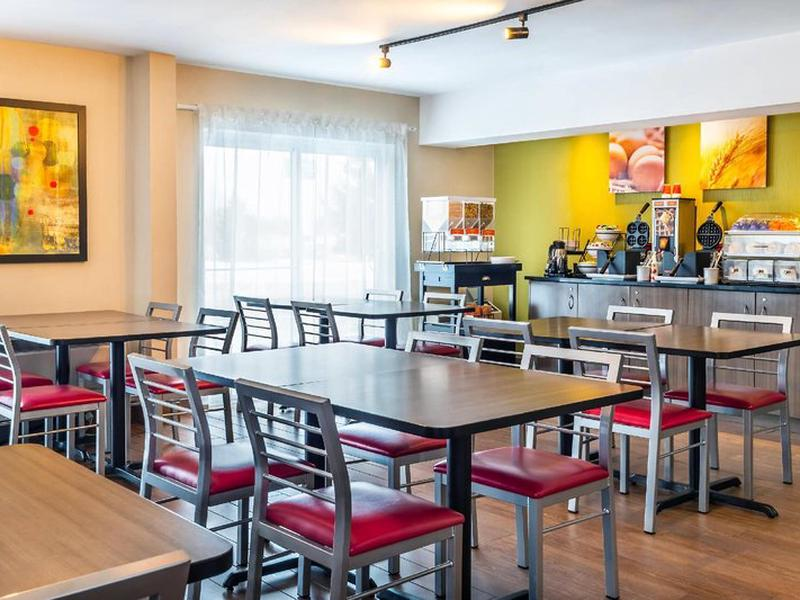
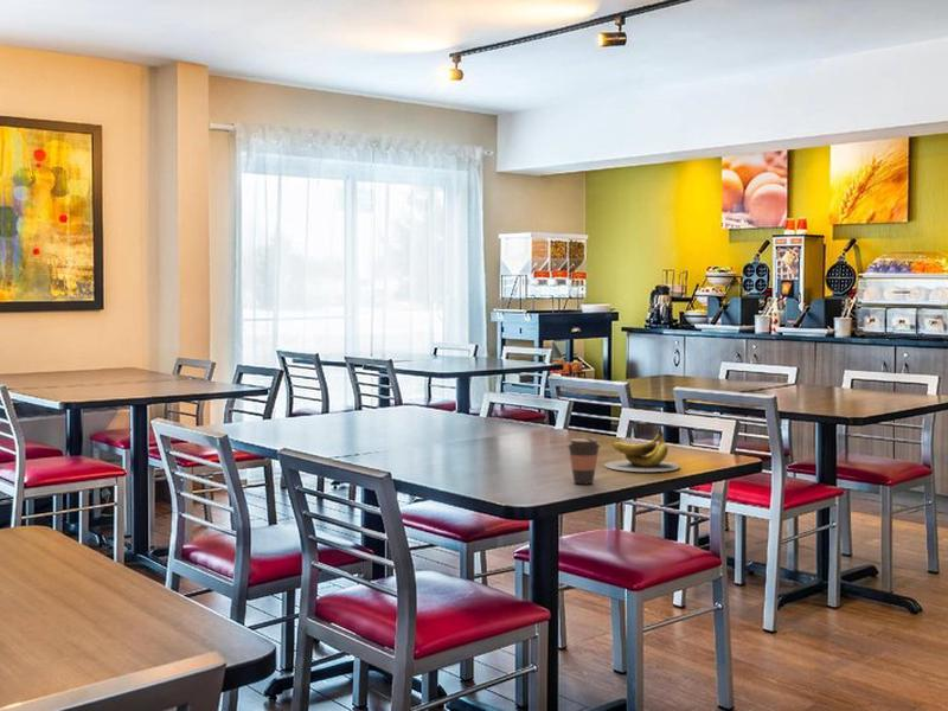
+ banana [603,427,681,473]
+ coffee cup [566,437,602,485]
